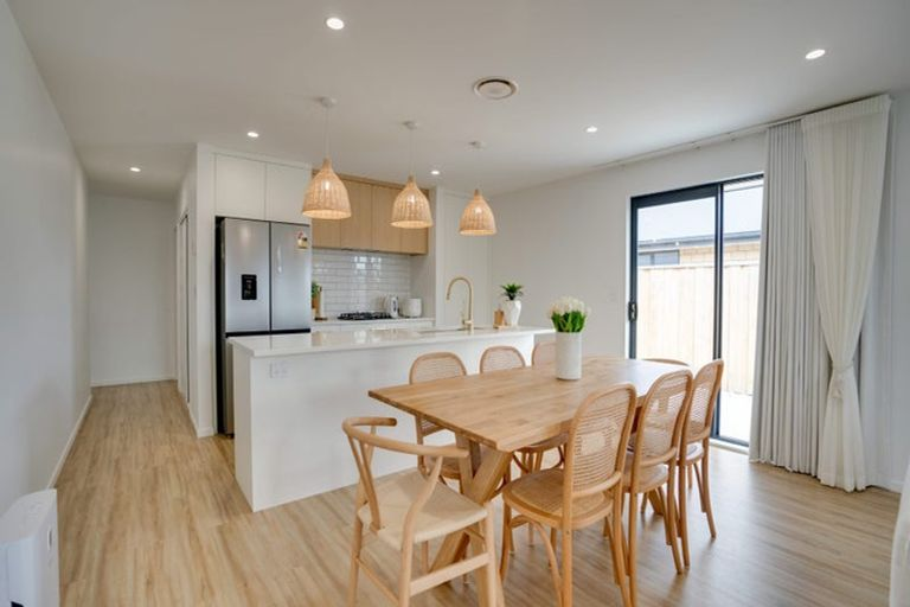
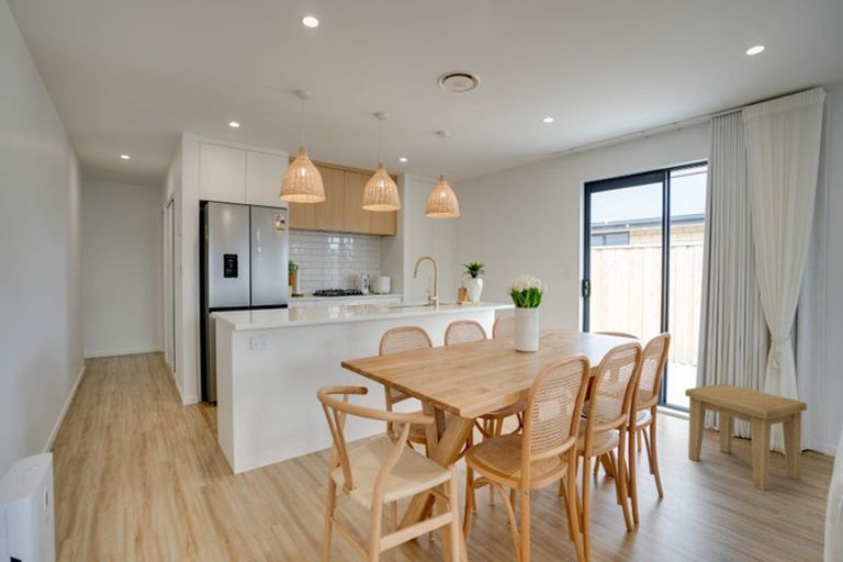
+ side table [684,382,808,491]
